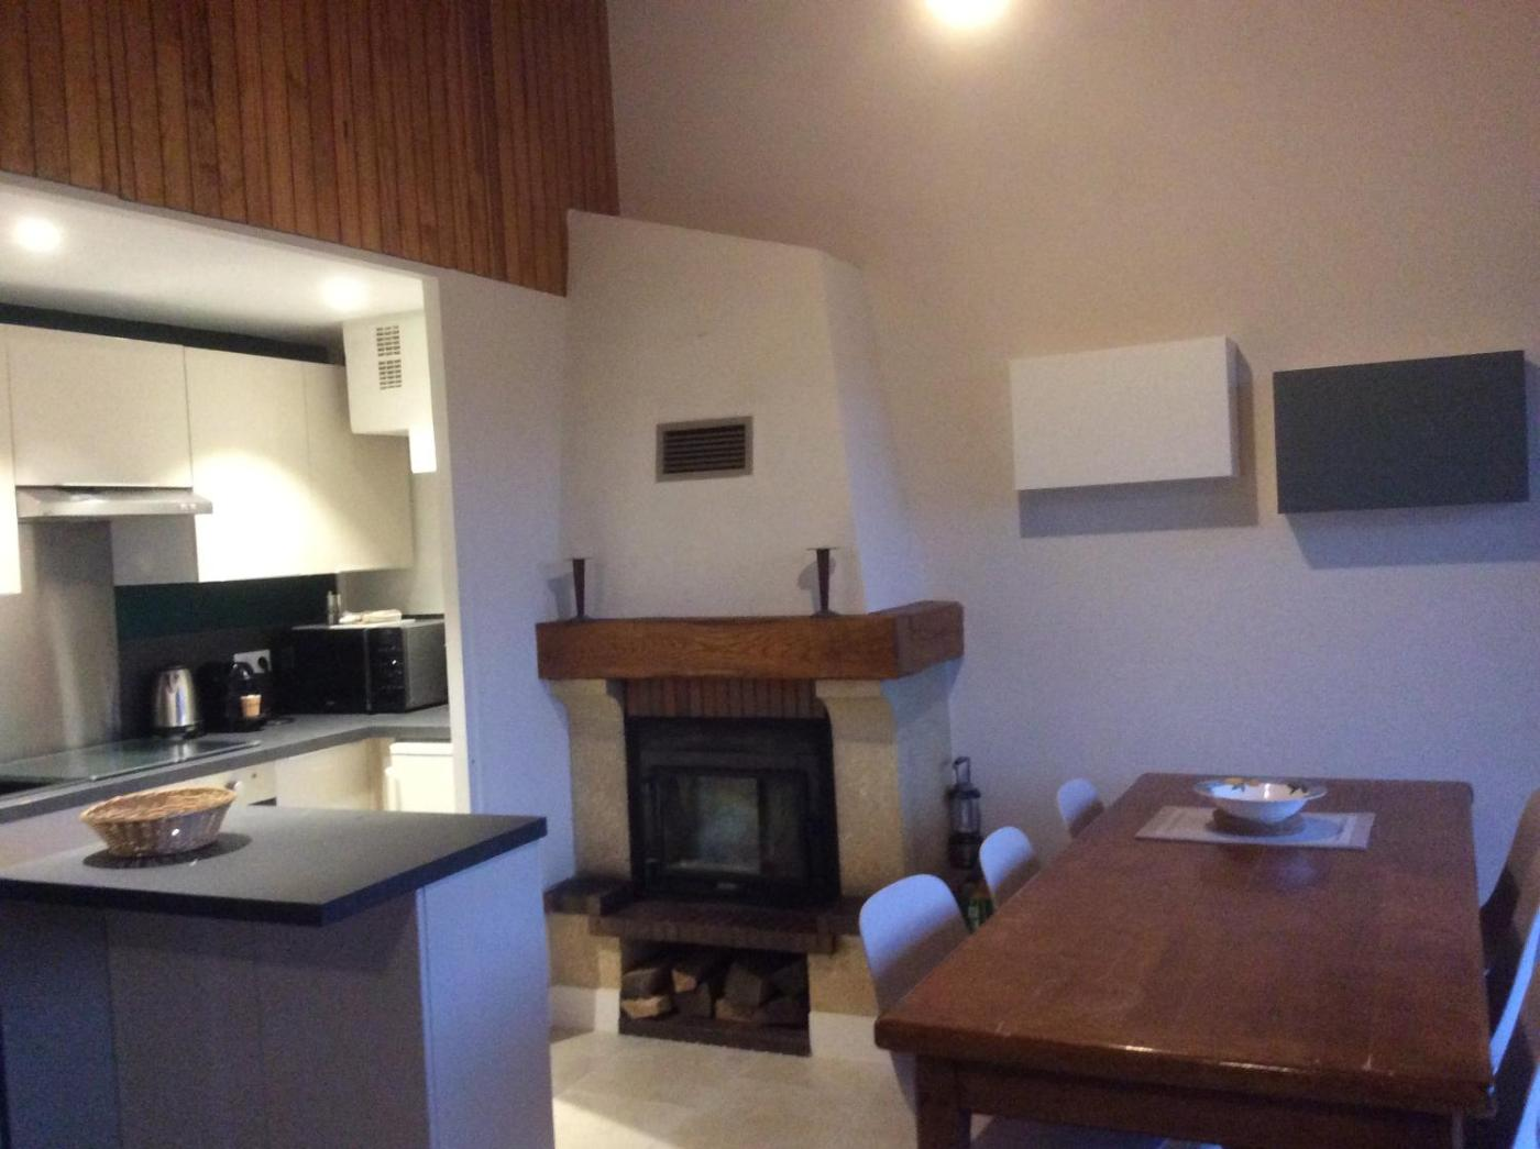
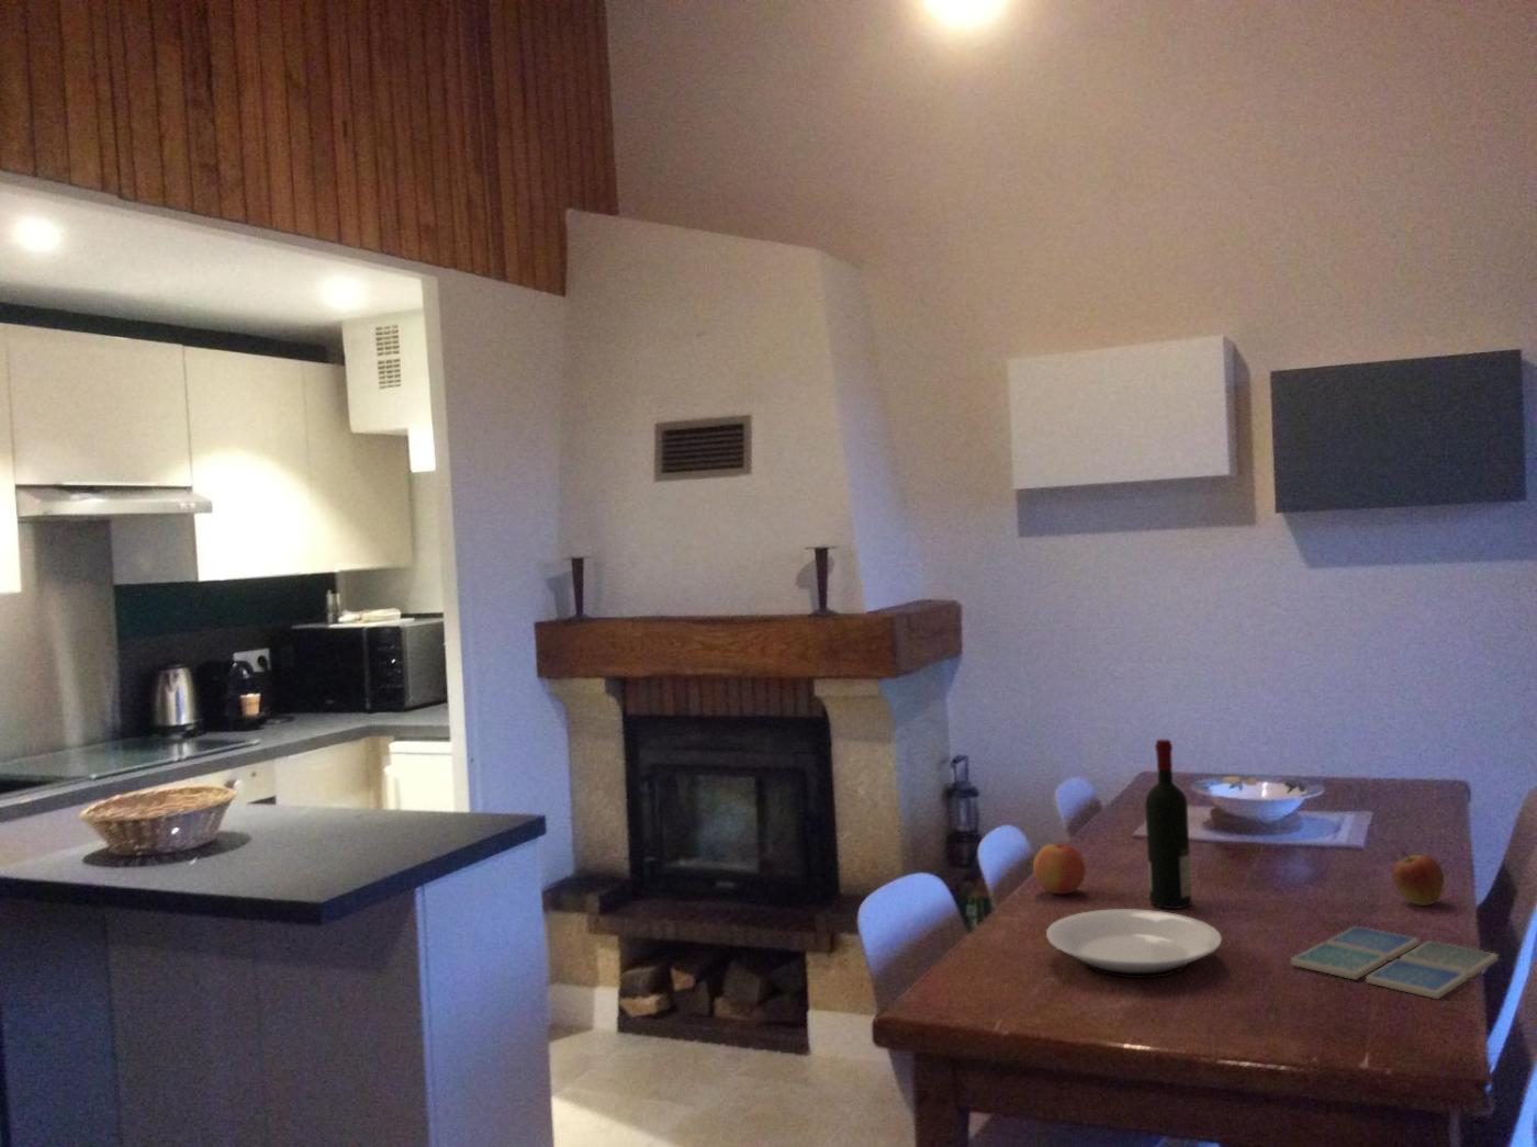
+ apple [1032,842,1086,895]
+ plate [1046,907,1223,980]
+ drink coaster [1290,925,1500,1000]
+ alcohol [1144,739,1192,910]
+ apple [1391,849,1444,906]
